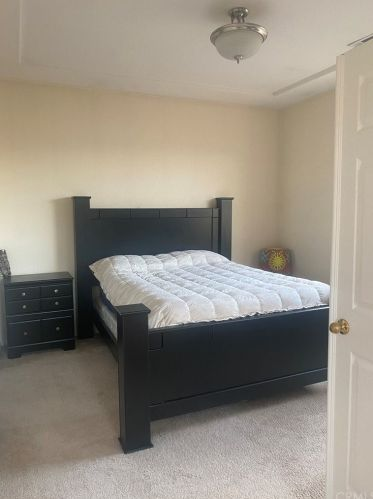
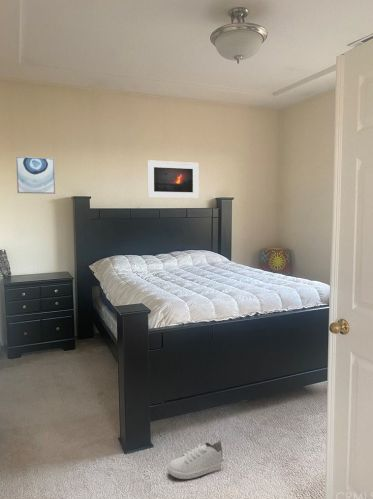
+ shoe [166,439,223,480]
+ wall art [15,156,56,195]
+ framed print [146,159,199,199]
